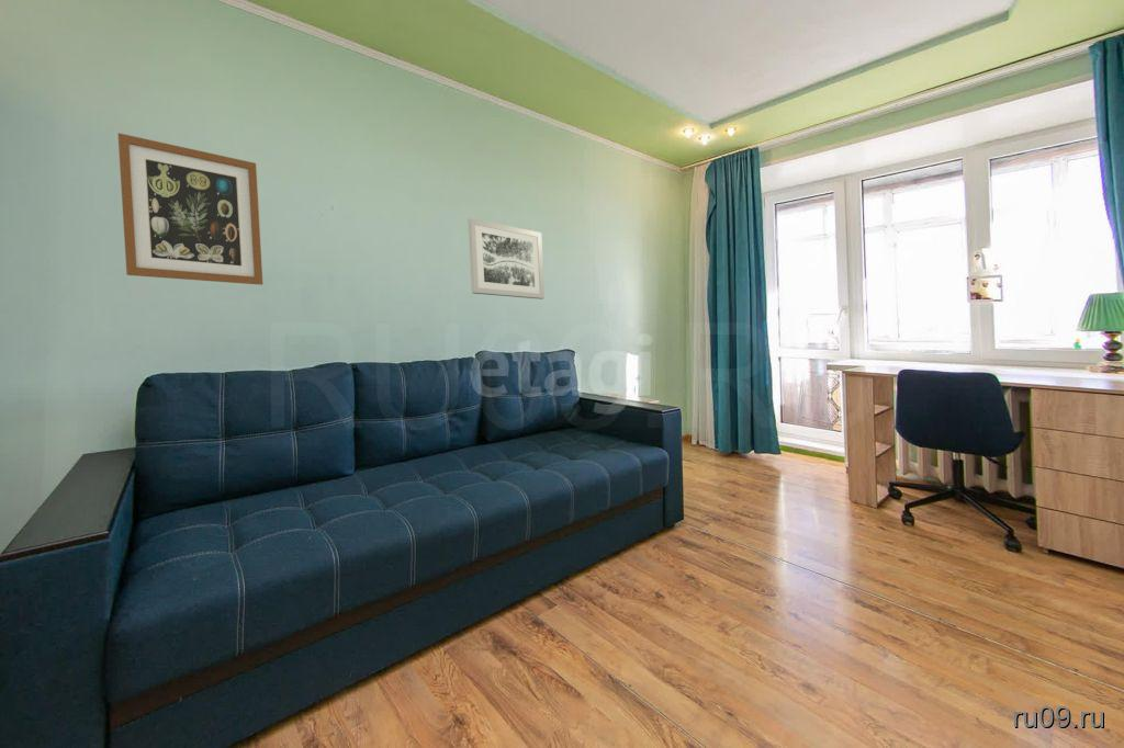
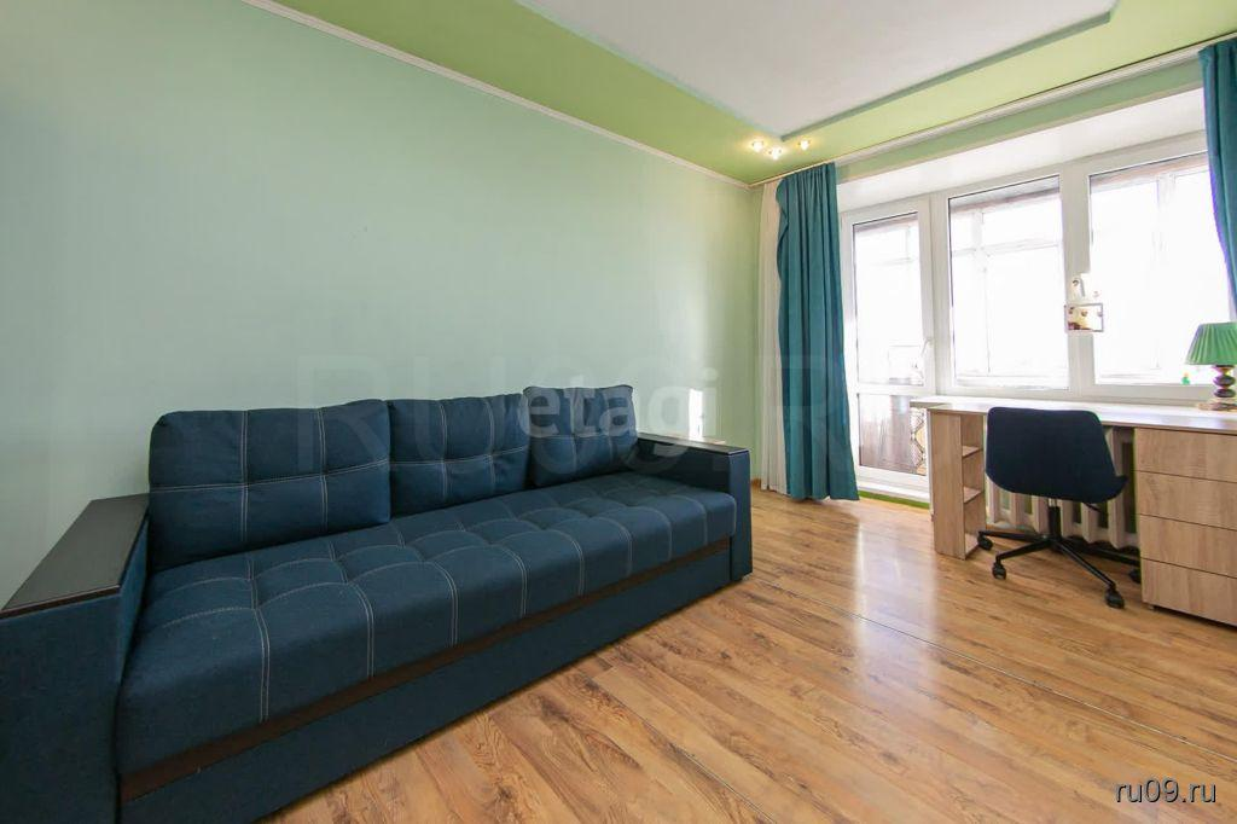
- wall art [116,132,263,286]
- wall art [468,217,546,301]
